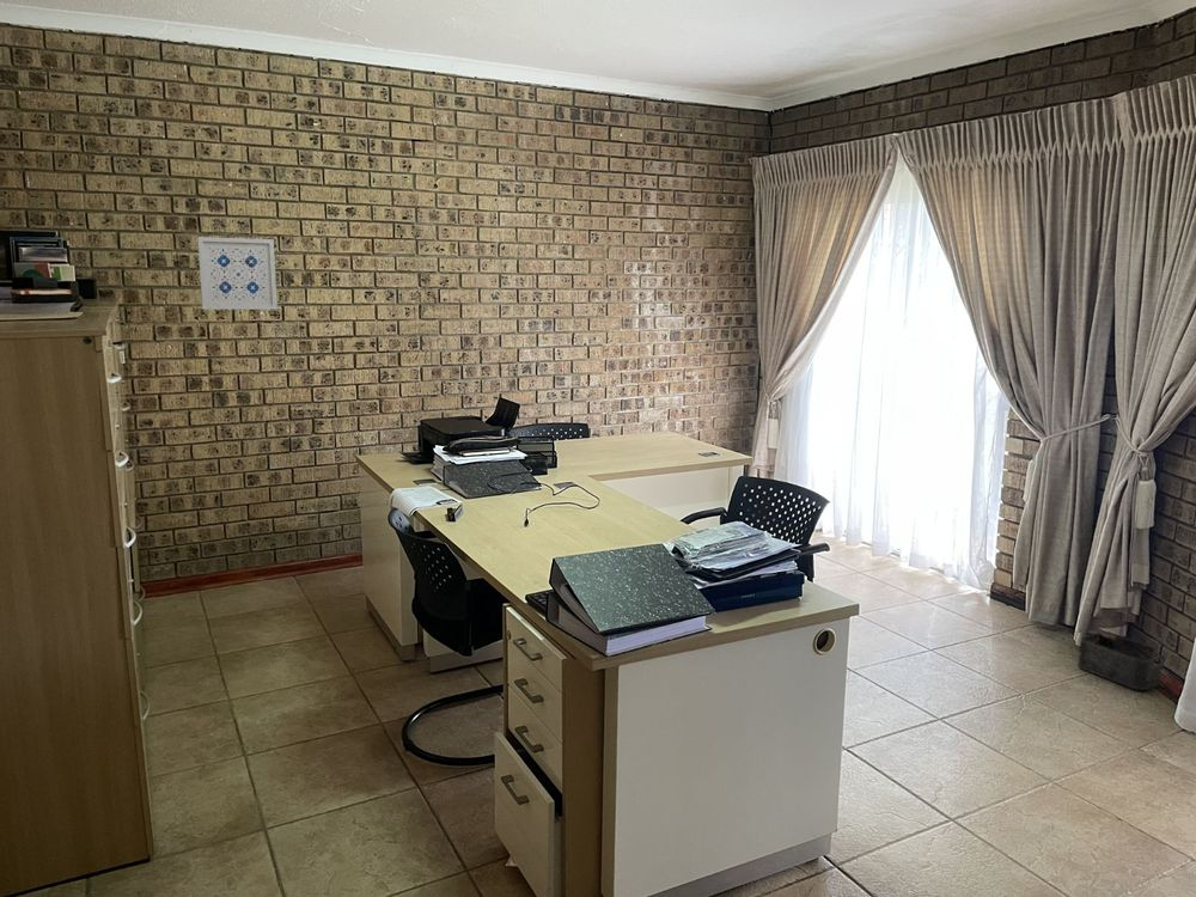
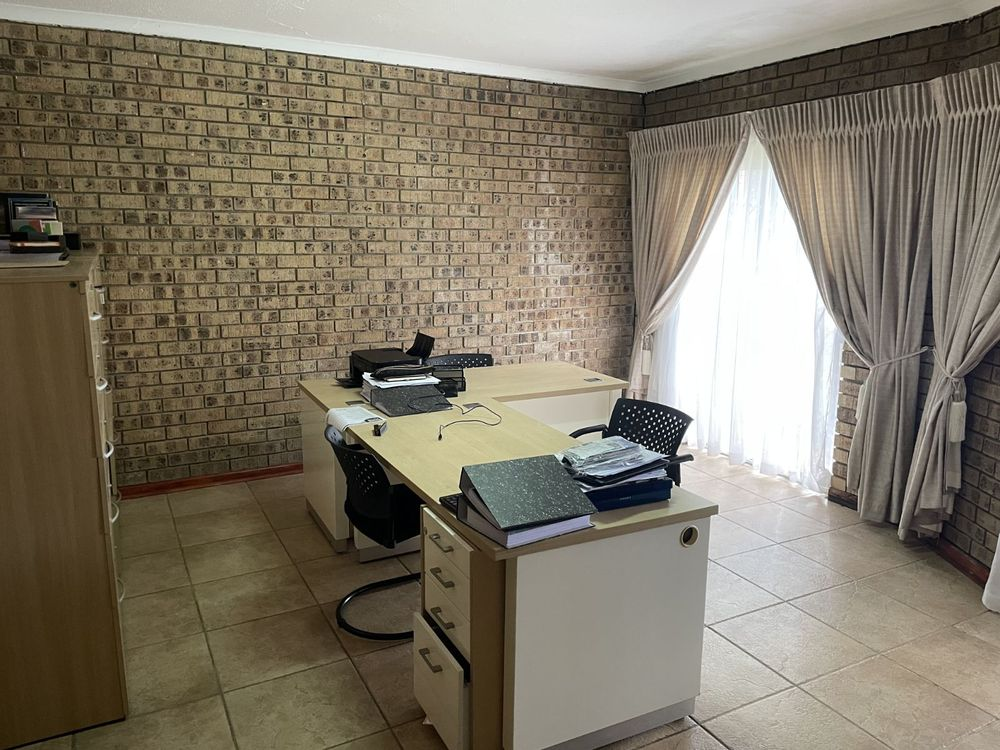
- wall art [196,236,279,311]
- storage bin [1078,631,1166,691]
